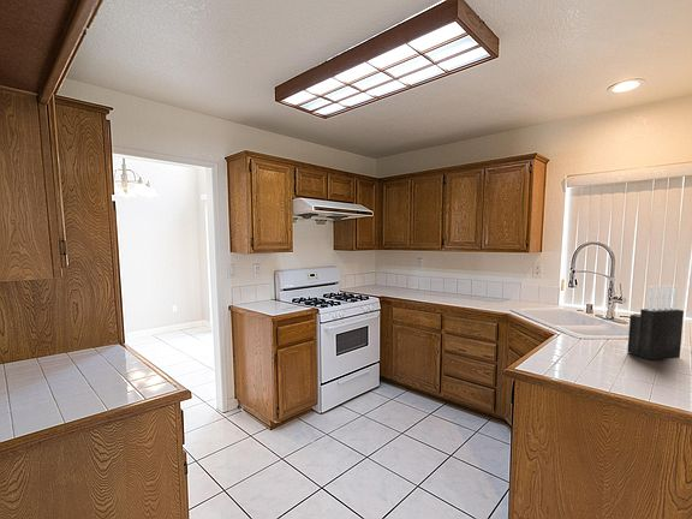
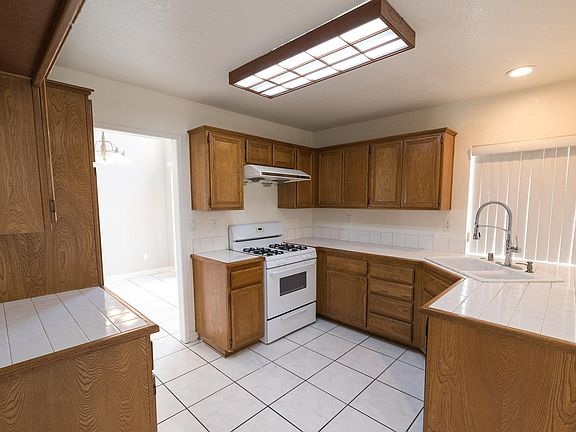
- knife block [626,285,685,362]
